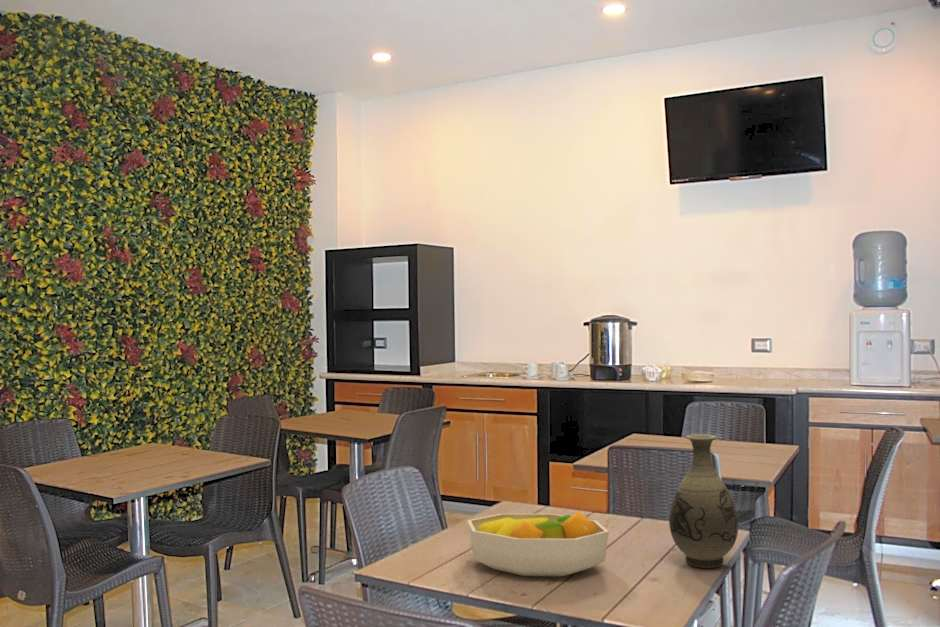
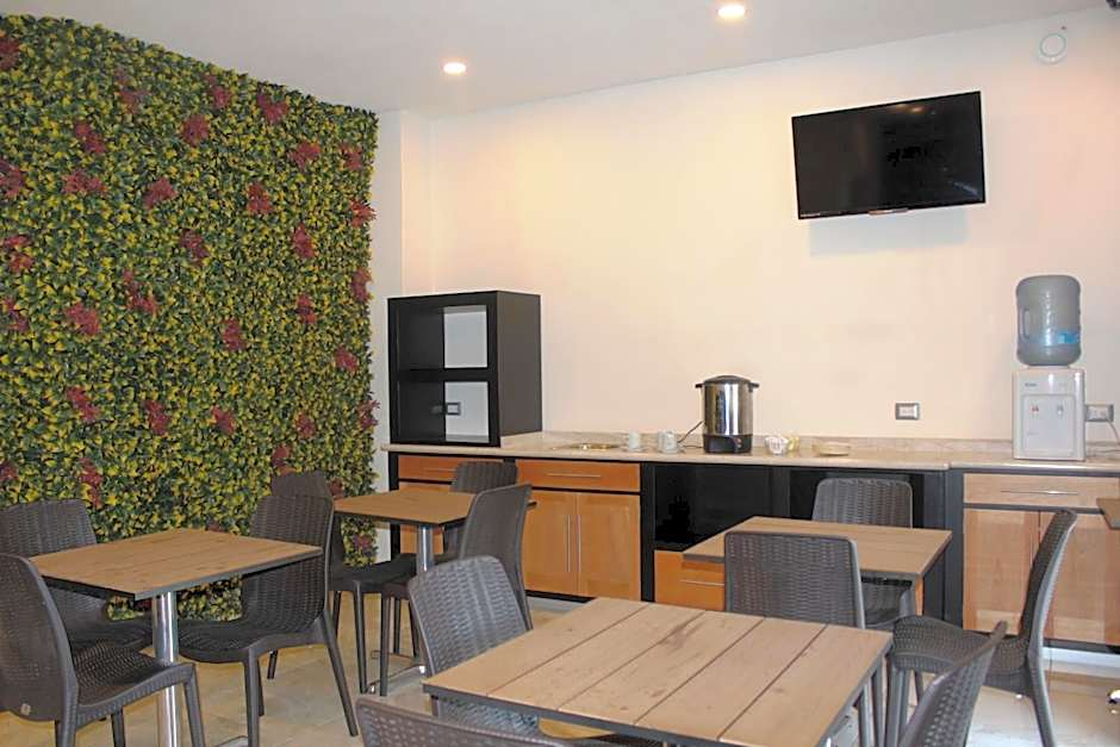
- vase [668,433,739,569]
- fruit bowl [467,510,610,577]
